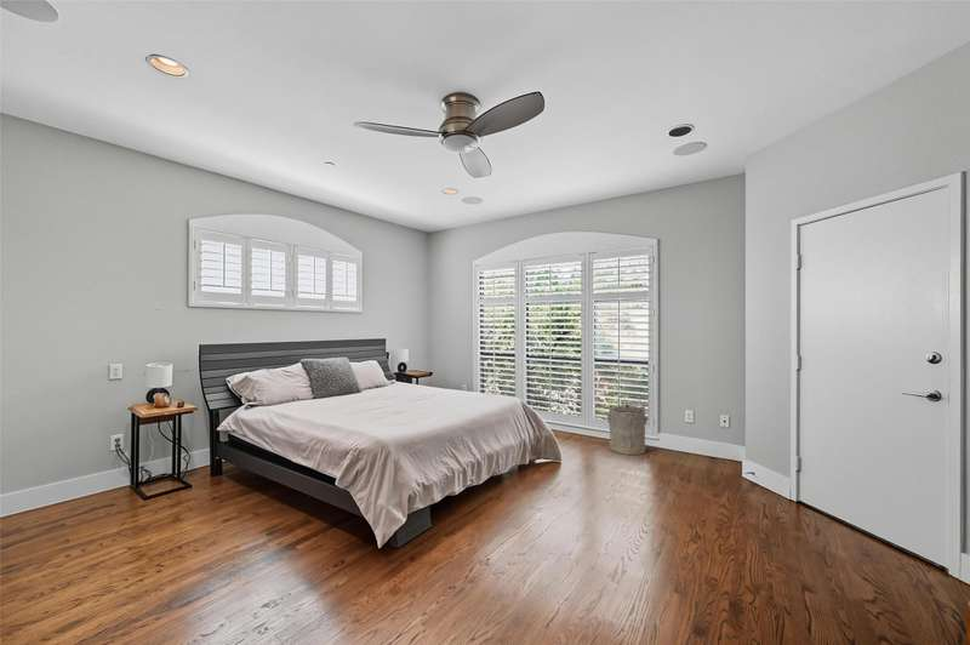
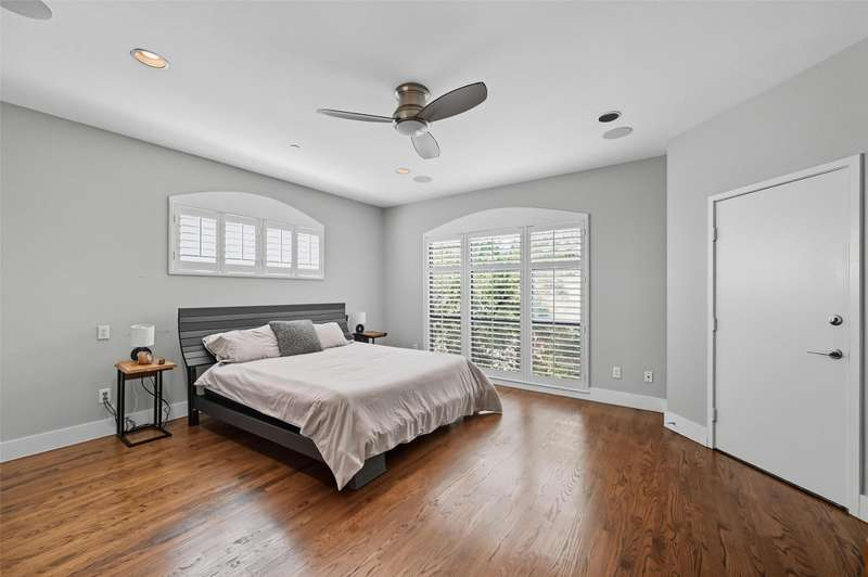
- laundry hamper [606,404,649,456]
